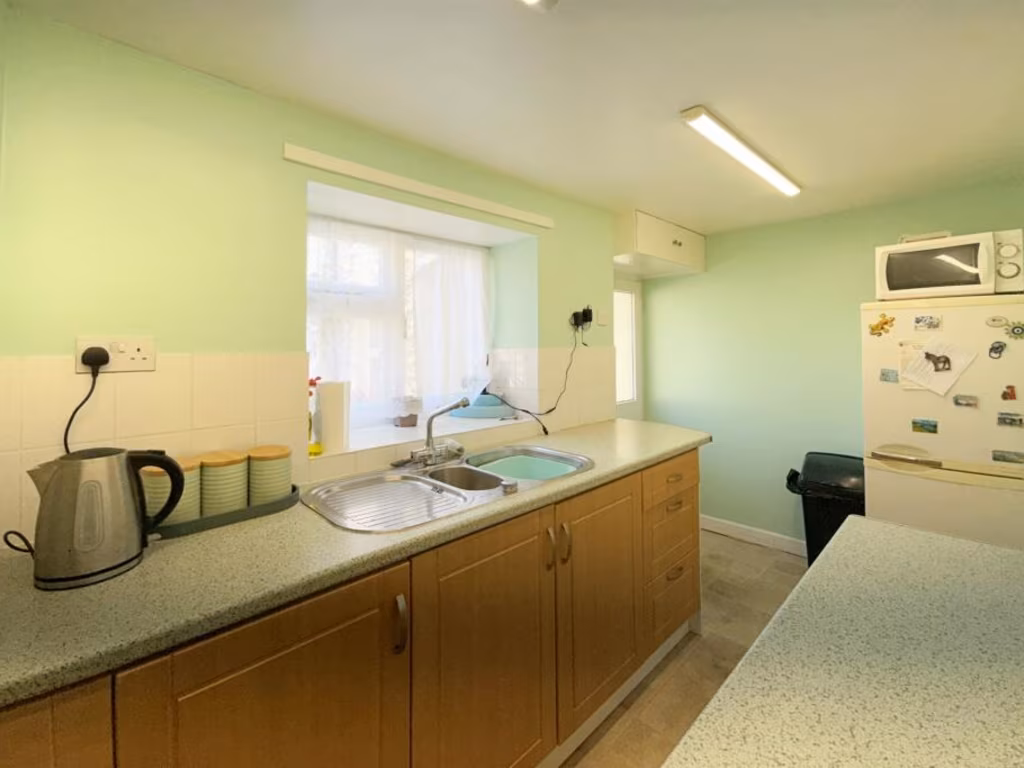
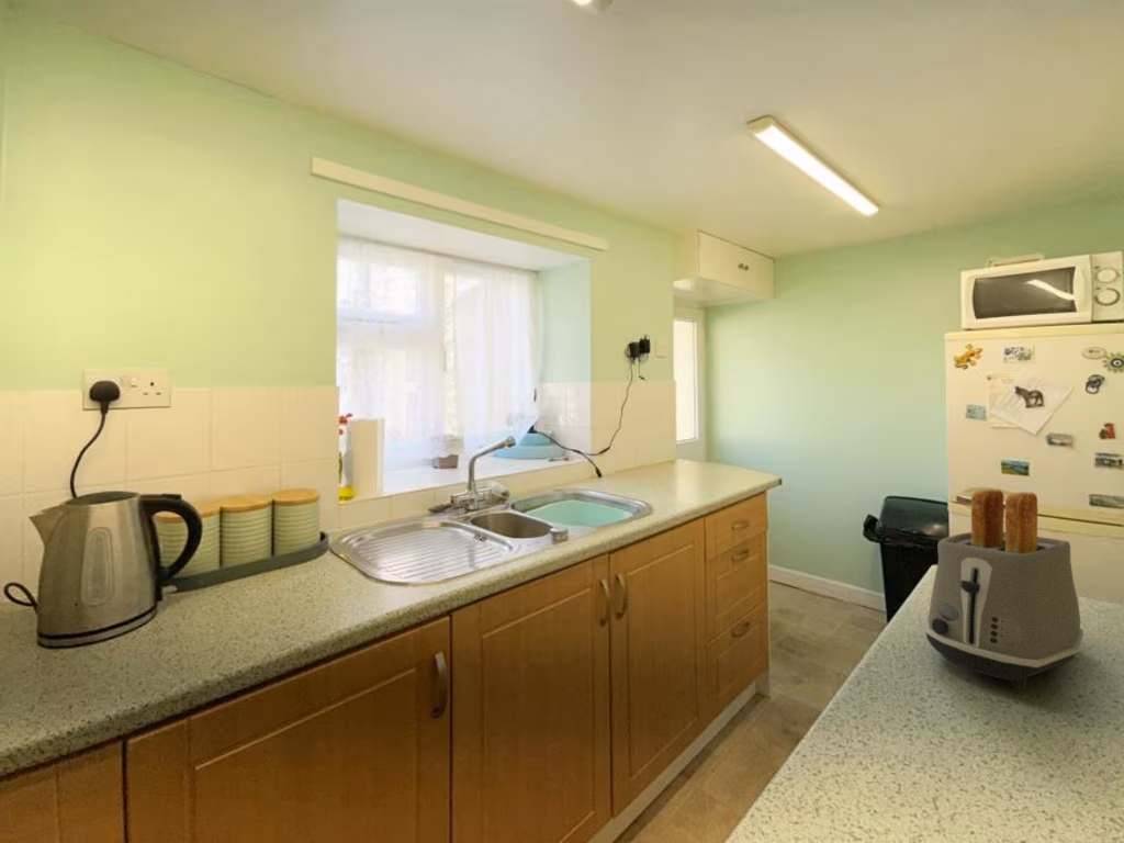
+ toaster [923,487,1084,690]
